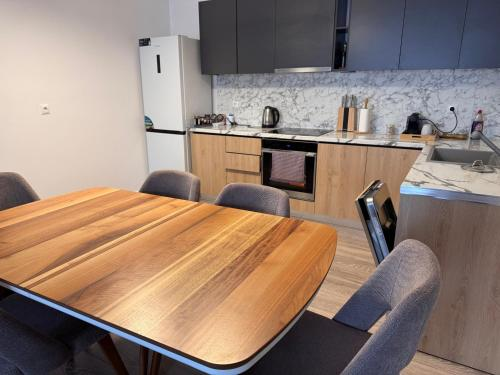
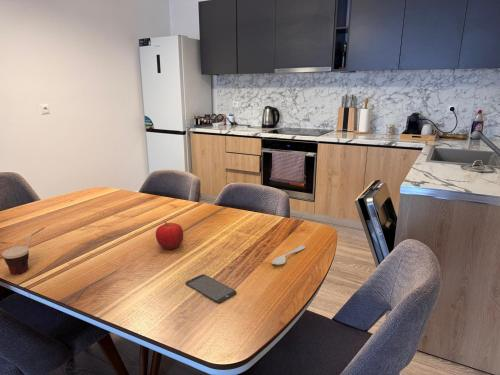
+ smartphone [185,273,238,304]
+ spoon [270,245,306,265]
+ cup [1,226,46,275]
+ fruit [155,221,184,250]
